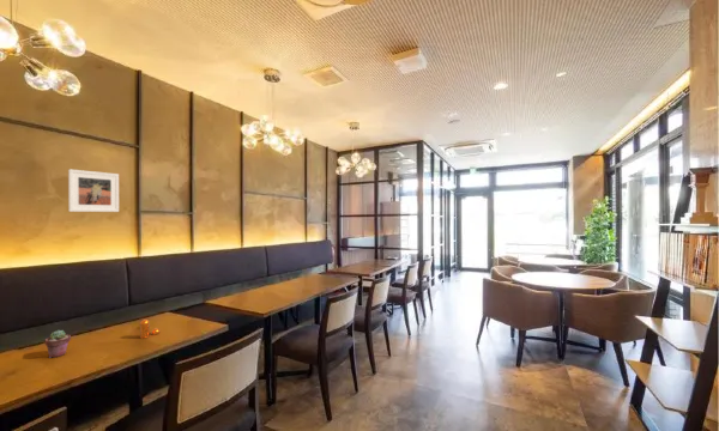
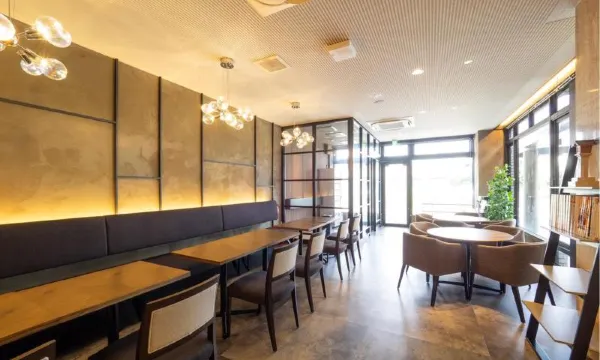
- pepper shaker [139,318,161,340]
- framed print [67,168,120,213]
- potted succulent [44,329,72,359]
